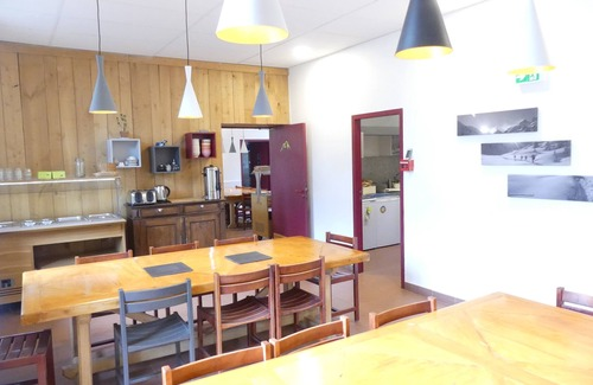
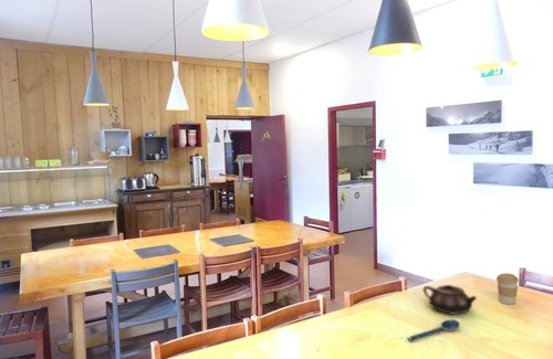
+ spoon [406,318,461,342]
+ teapot [421,284,478,316]
+ coffee cup [495,273,520,305]
